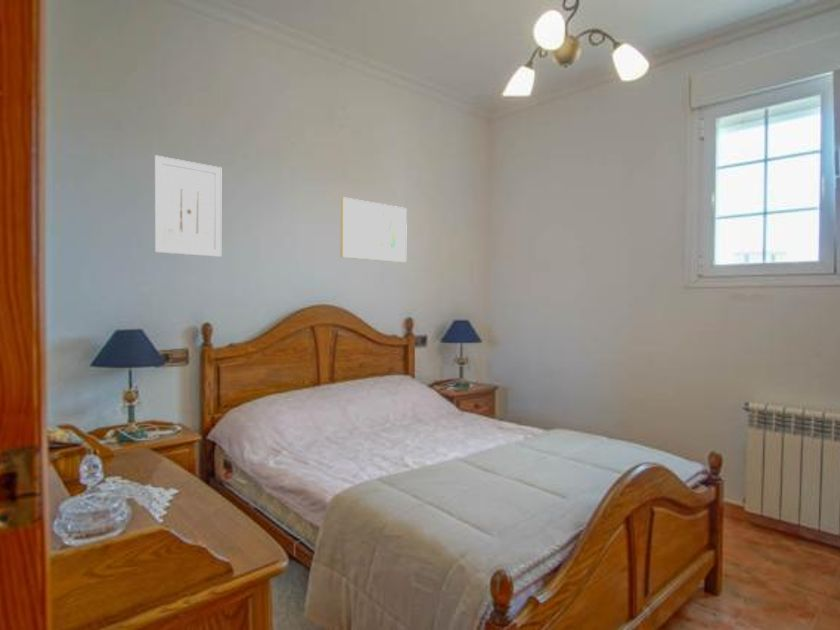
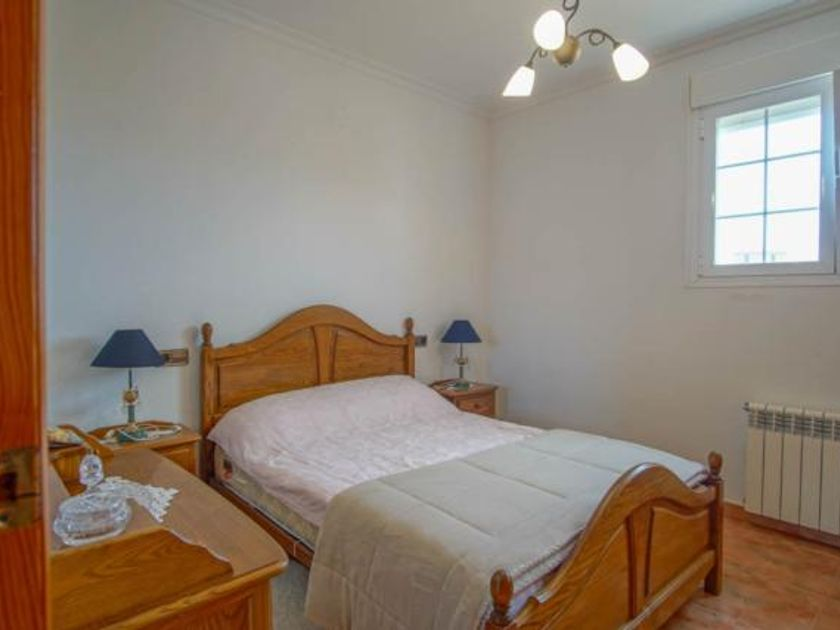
- wall art [154,154,222,258]
- wall art [340,196,408,263]
